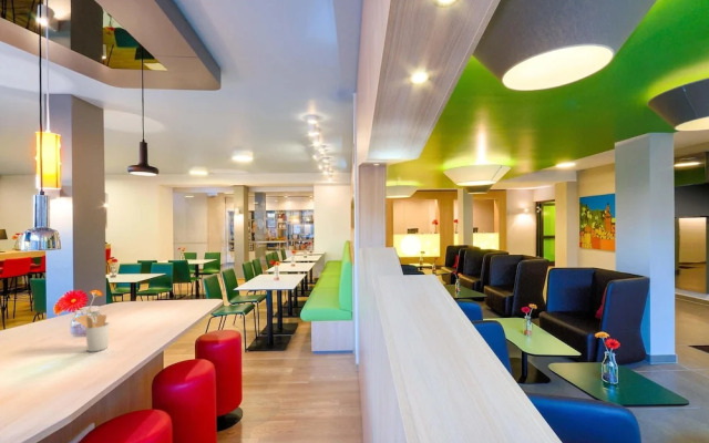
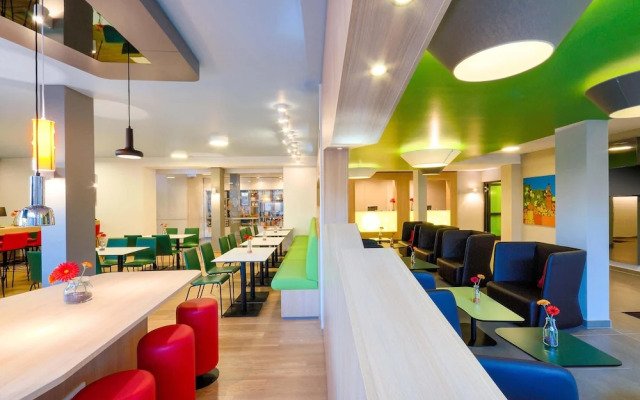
- utensil holder [73,313,111,353]
